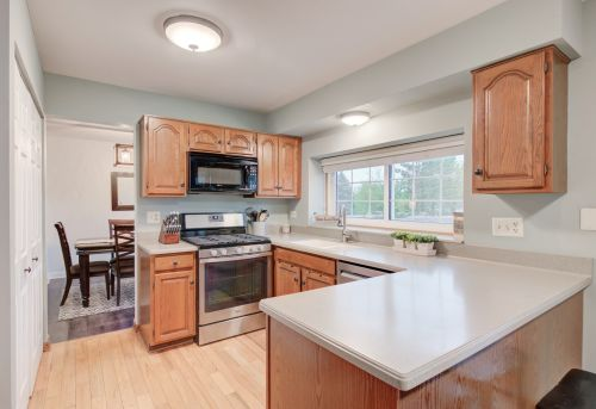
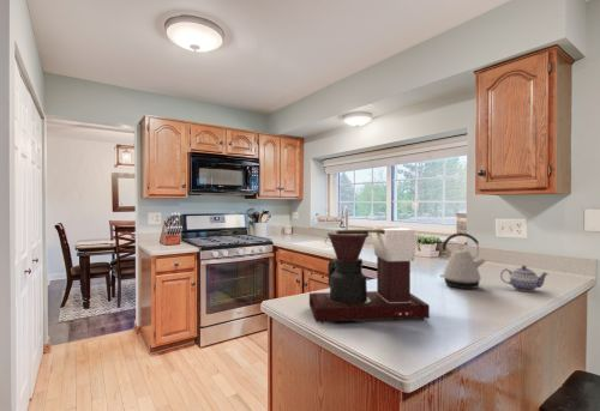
+ coffee maker [308,225,431,325]
+ kettle [439,231,487,290]
+ teapot [499,265,550,292]
